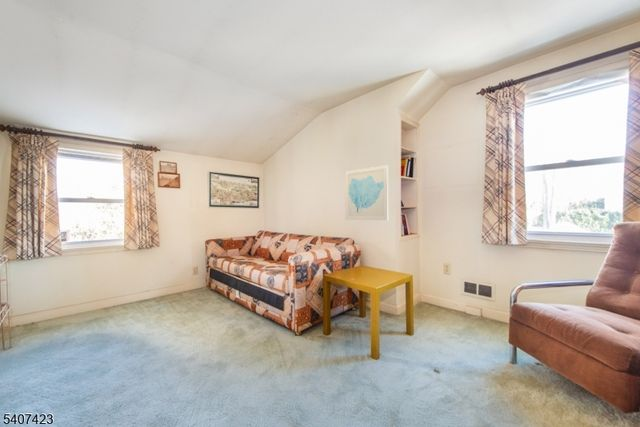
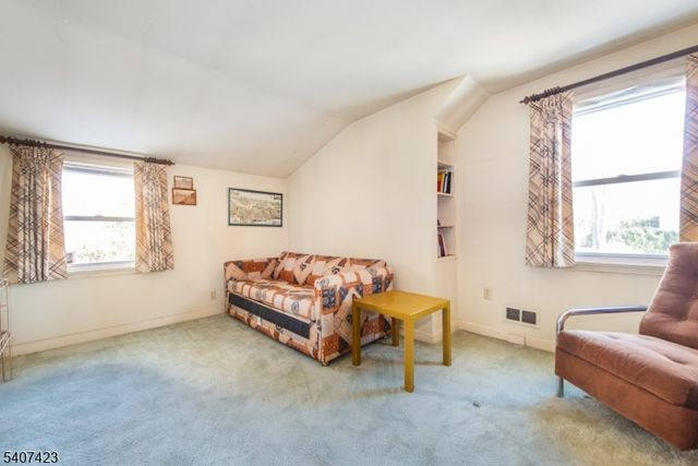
- wall art [344,164,389,221]
